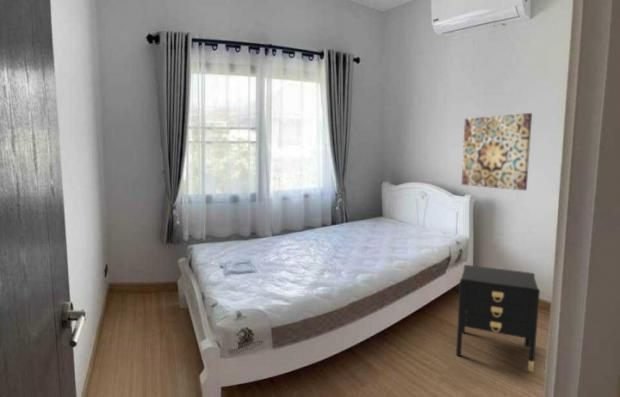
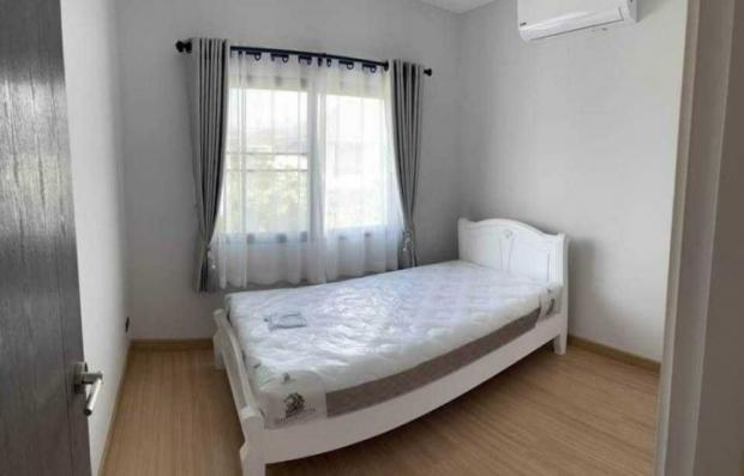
- wall art [461,112,533,191]
- nightstand [455,264,541,372]
